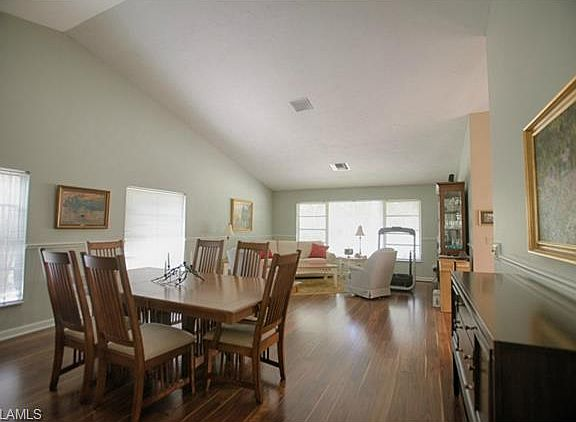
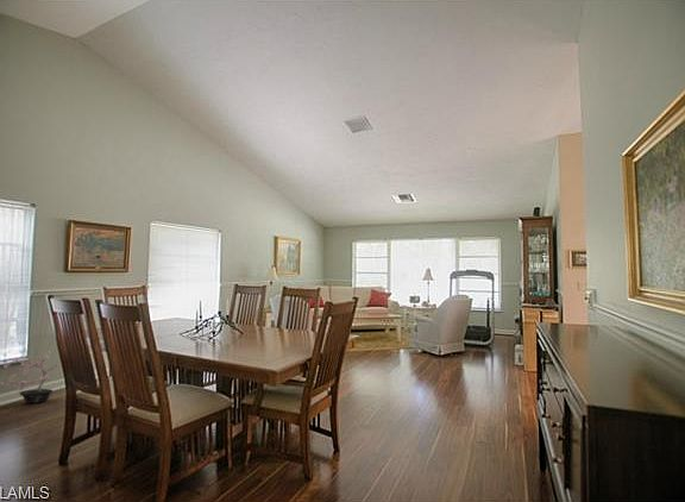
+ potted plant [0,351,58,404]
